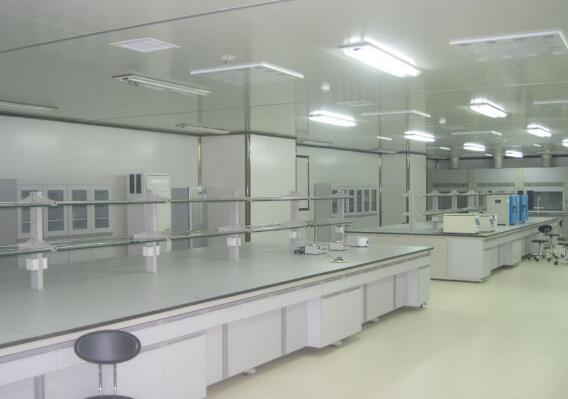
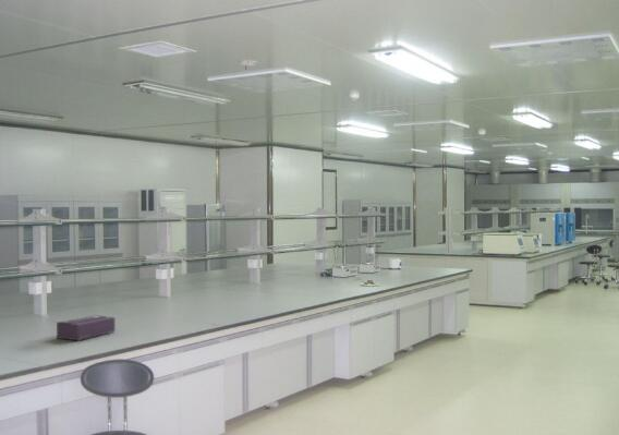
+ tissue box [56,314,116,341]
